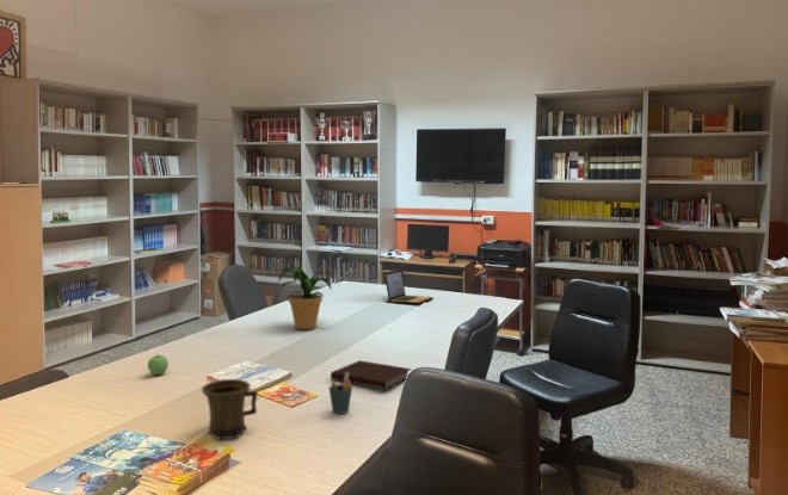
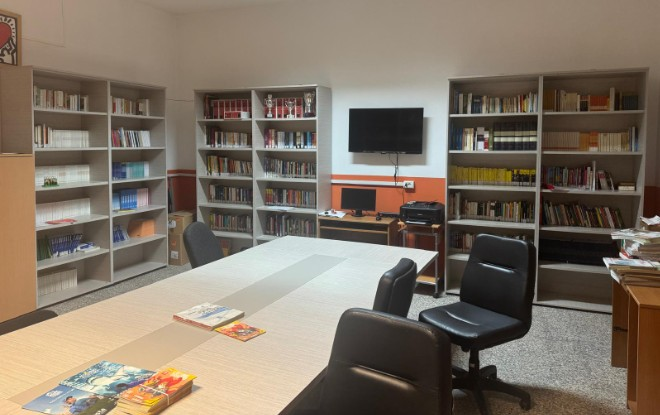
- laptop [383,268,435,304]
- notebook [330,359,413,390]
- mug [201,378,259,441]
- pen holder [328,372,353,415]
- apple [147,353,170,377]
- potted plant [277,266,340,330]
